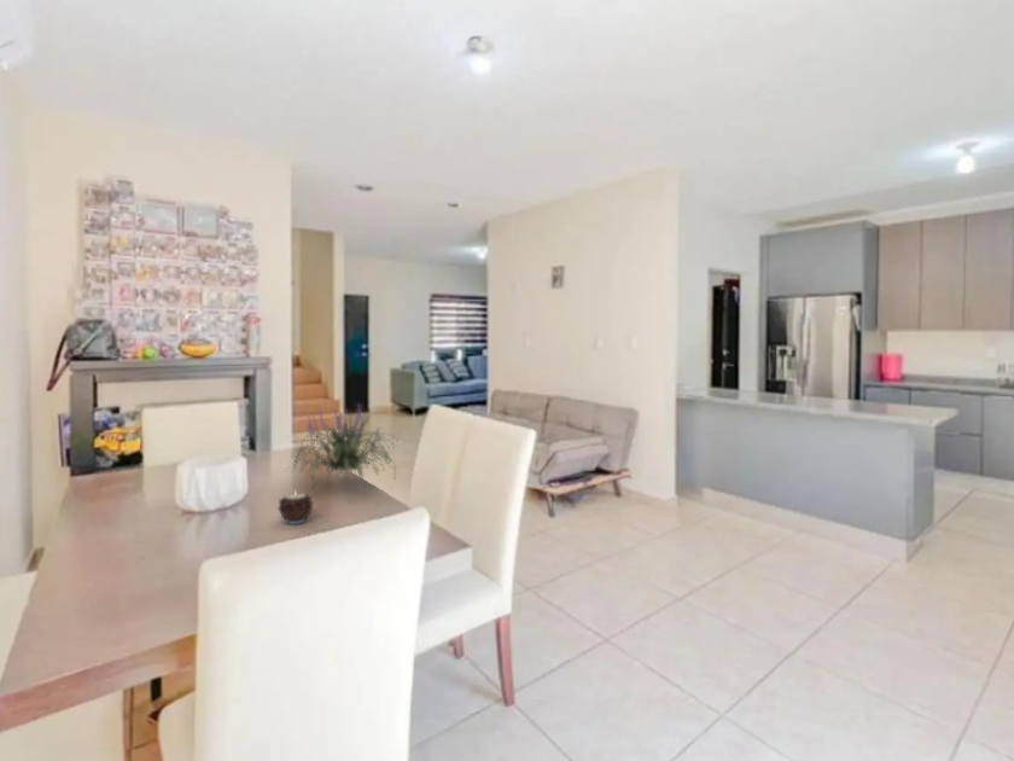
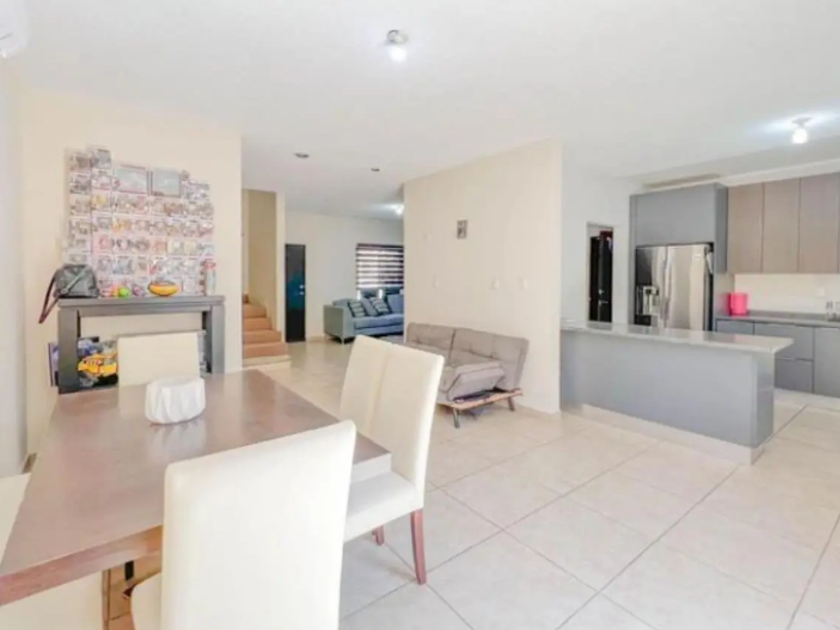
- plant [285,402,406,498]
- candle [276,490,314,525]
